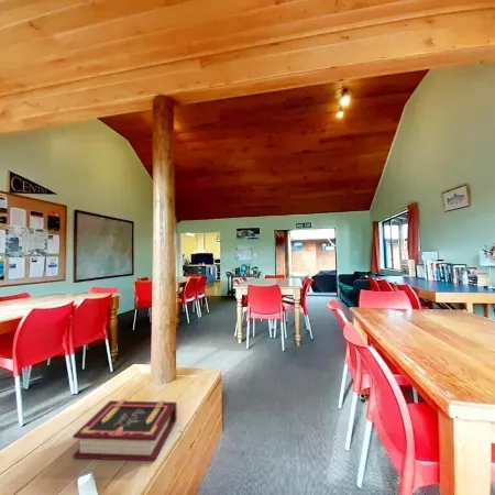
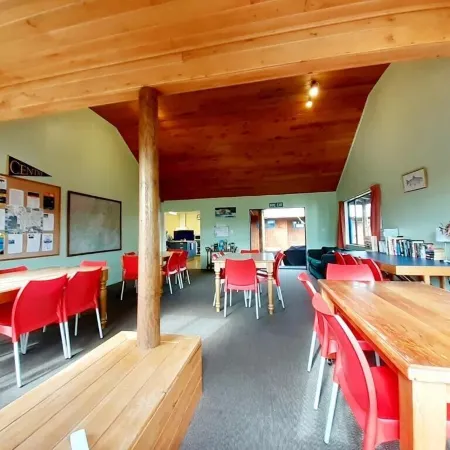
- book [72,398,178,462]
